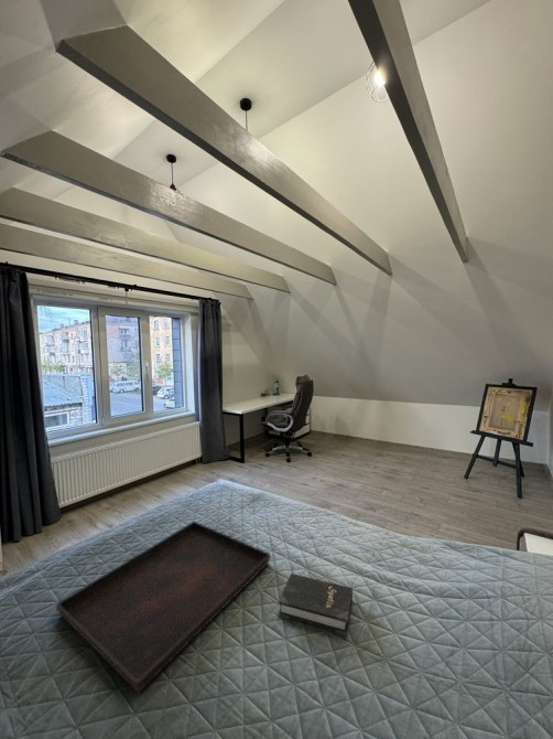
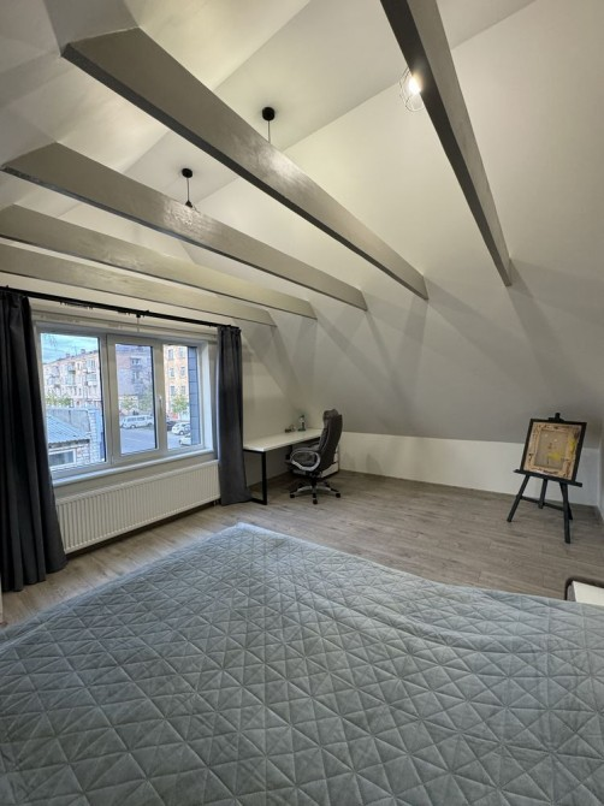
- serving tray [55,521,272,694]
- hardback book [278,572,354,636]
